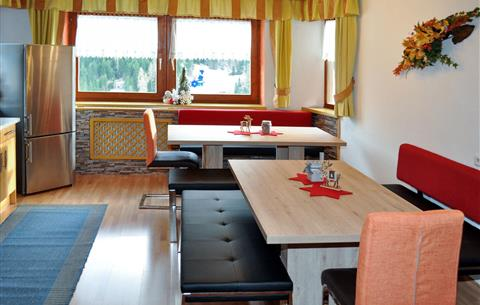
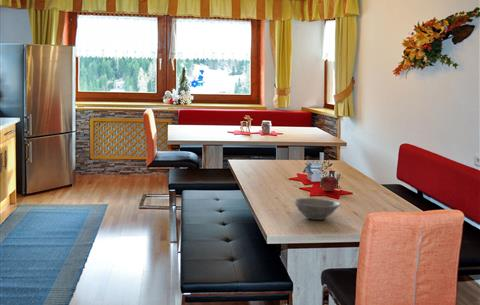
+ bowl [293,197,341,221]
+ fruit [319,174,339,192]
